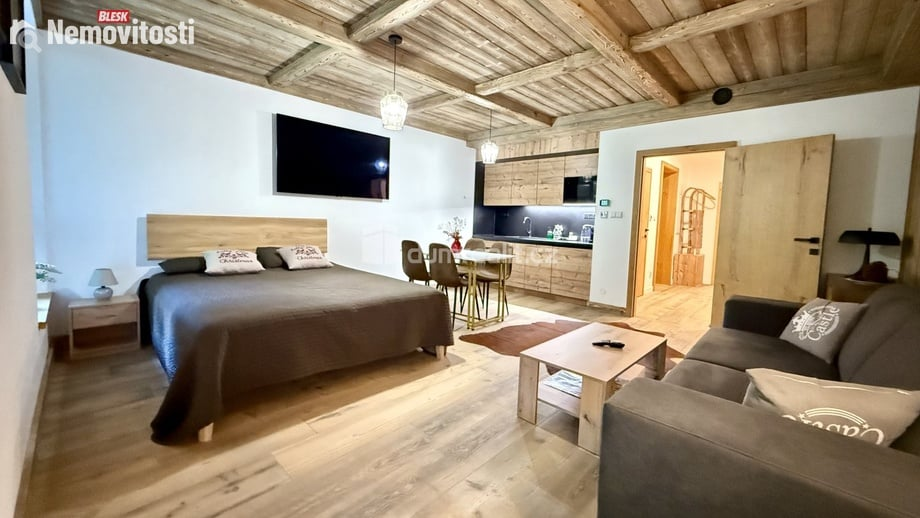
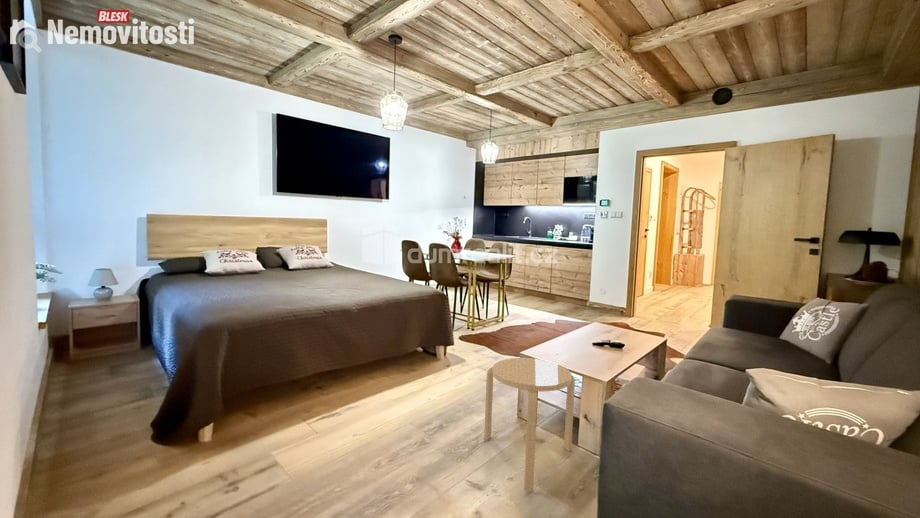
+ stool [483,357,576,492]
